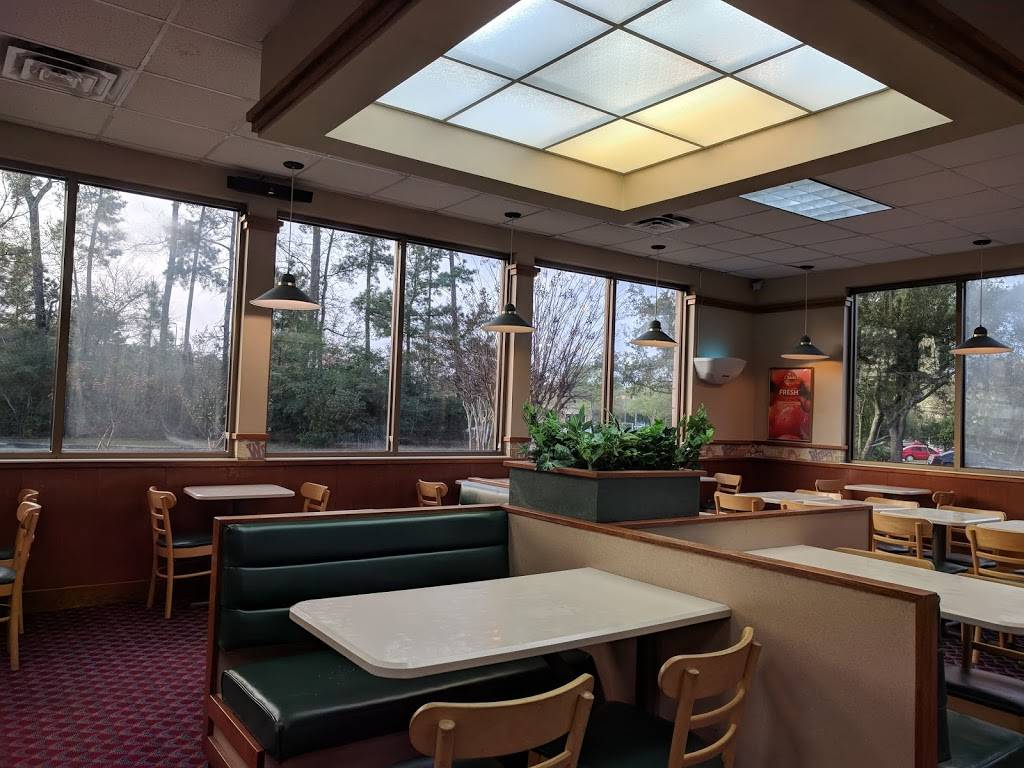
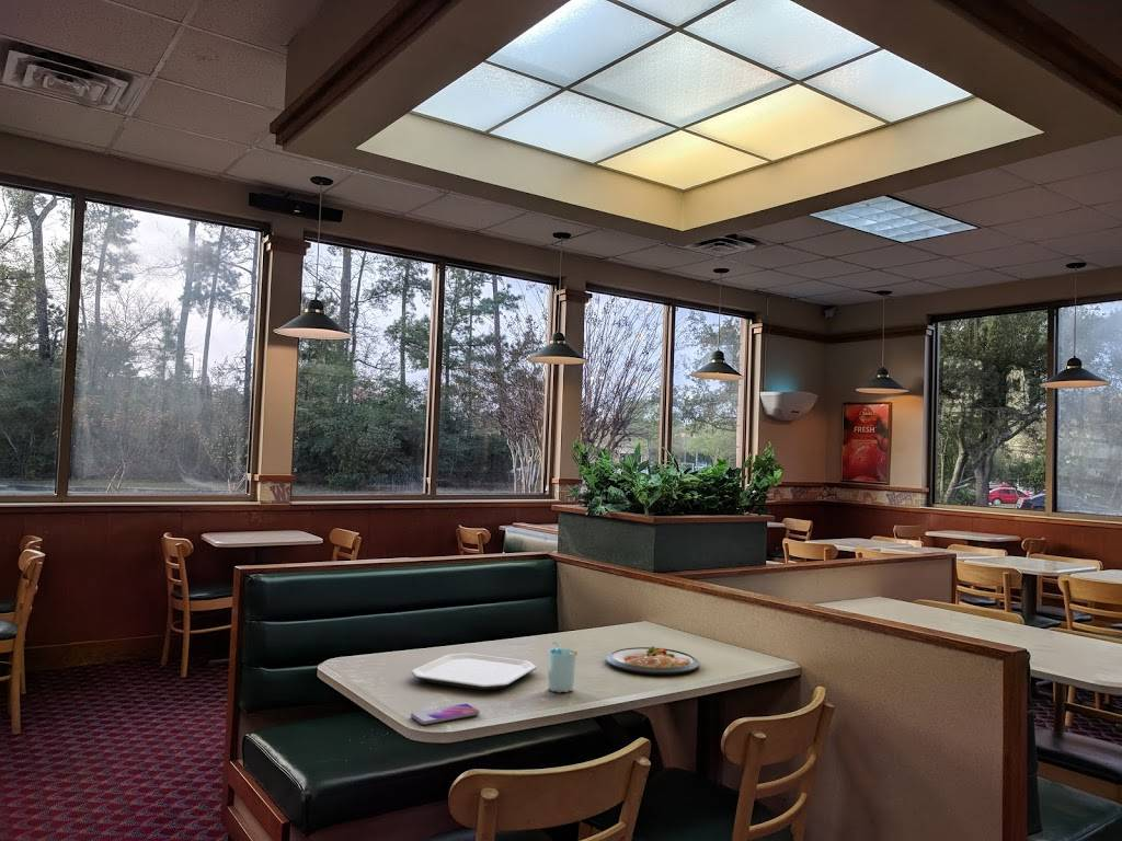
+ dish [605,645,700,676]
+ cup [547,641,579,693]
+ smartphone [410,703,481,726]
+ plate [411,653,538,691]
